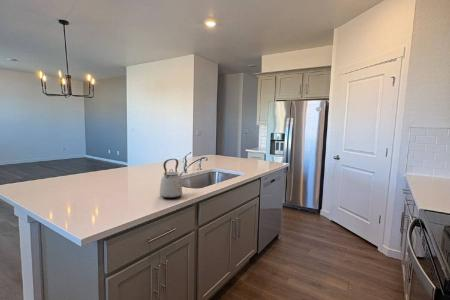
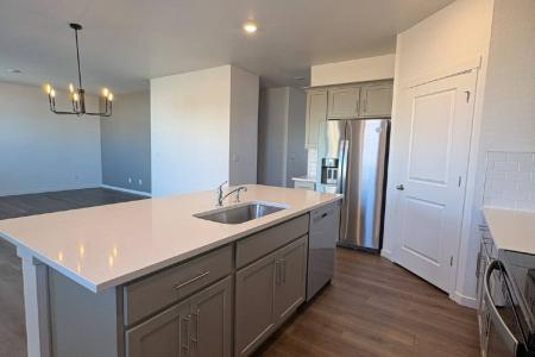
- kettle [159,158,184,199]
